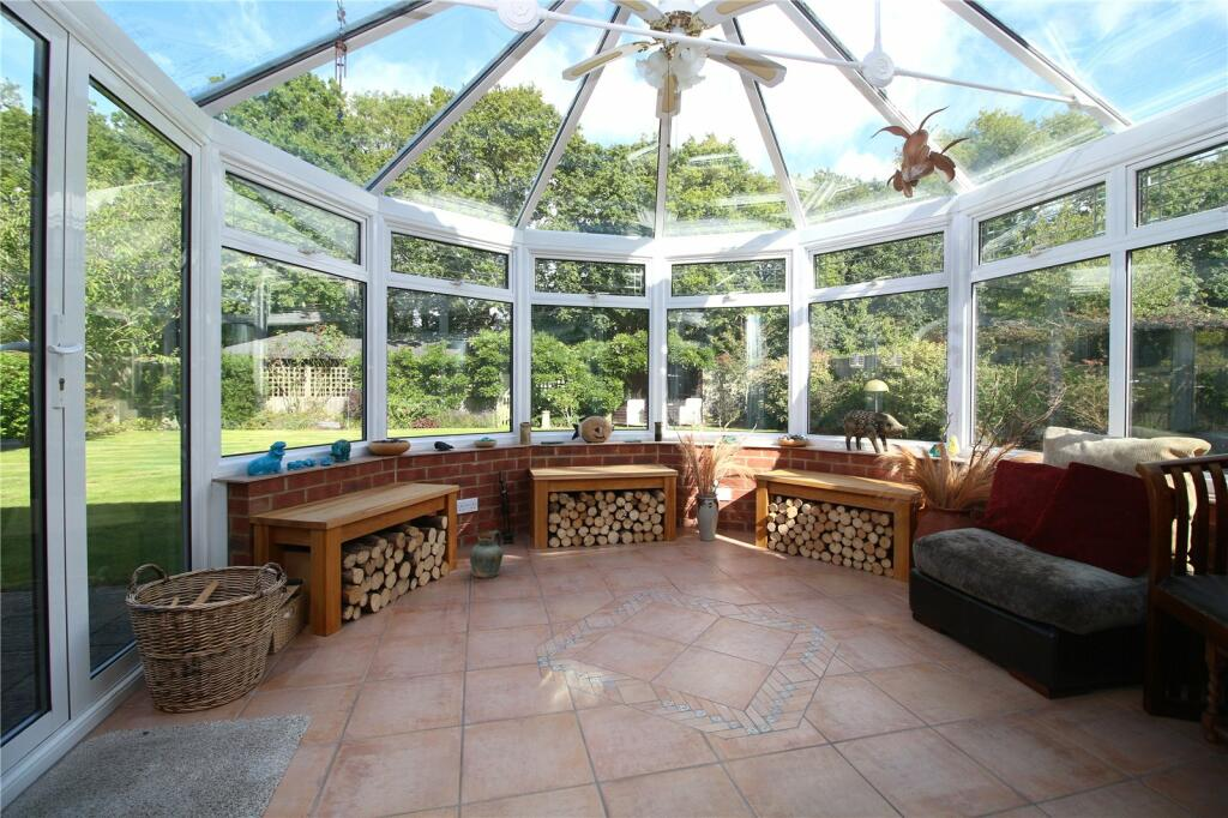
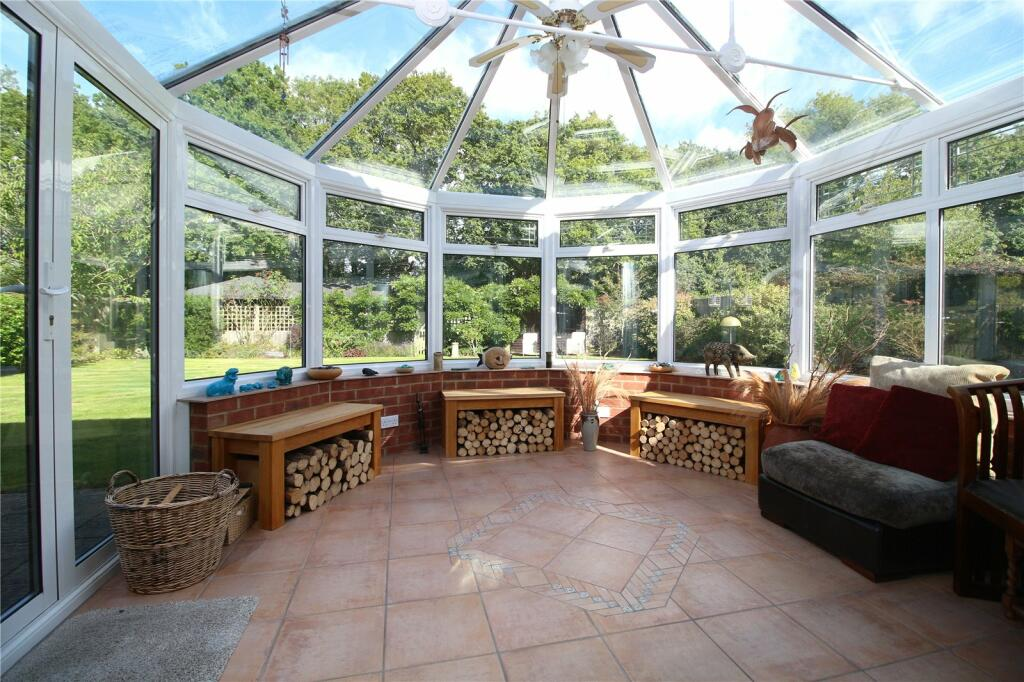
- ceramic jug [468,530,504,579]
